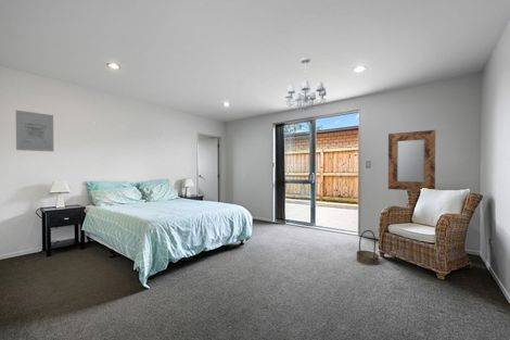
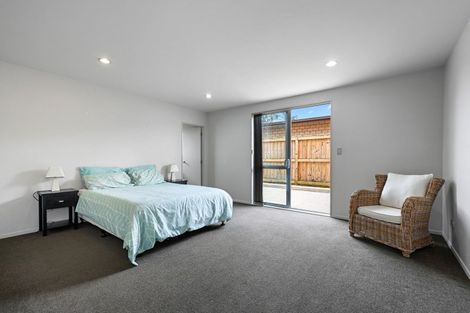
- home mirror [387,129,436,191]
- chandelier [284,56,328,112]
- wall art [15,110,54,152]
- basket [356,229,380,266]
